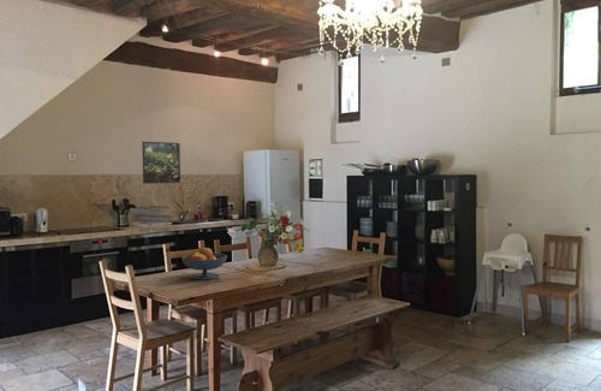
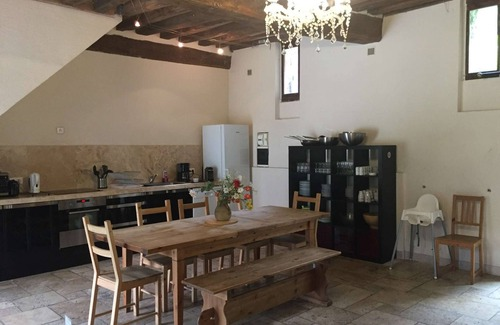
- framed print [141,141,182,184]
- fruit bowl [180,247,228,282]
